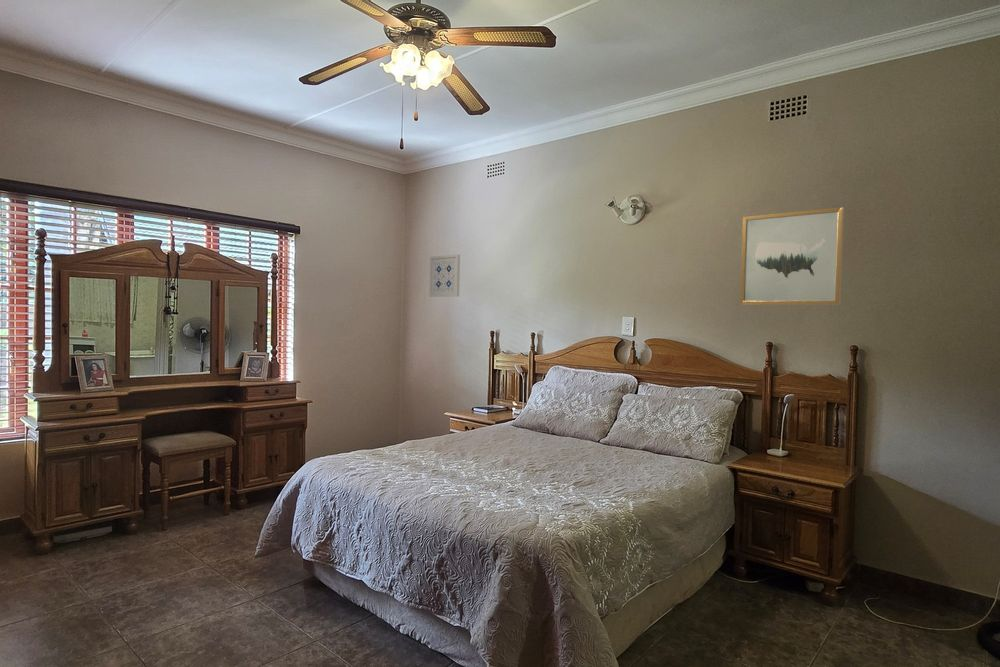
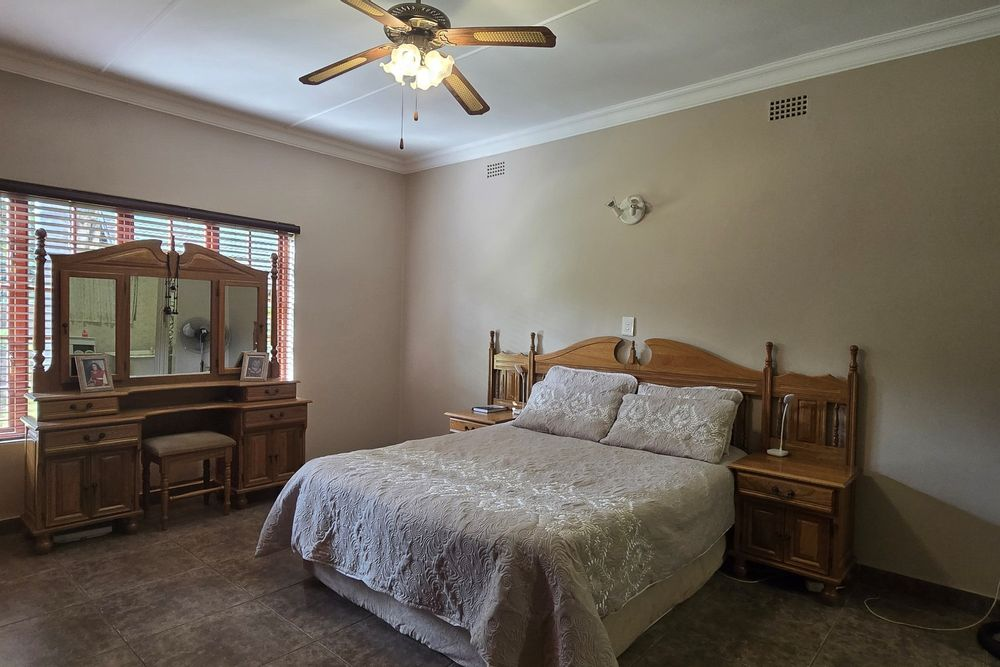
- wall art [739,206,845,306]
- wall art [428,254,461,298]
